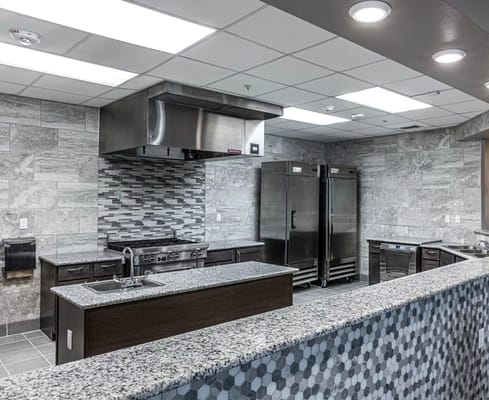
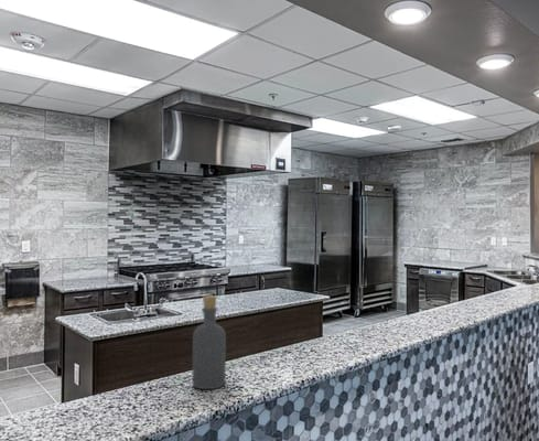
+ bottle [192,294,227,390]
